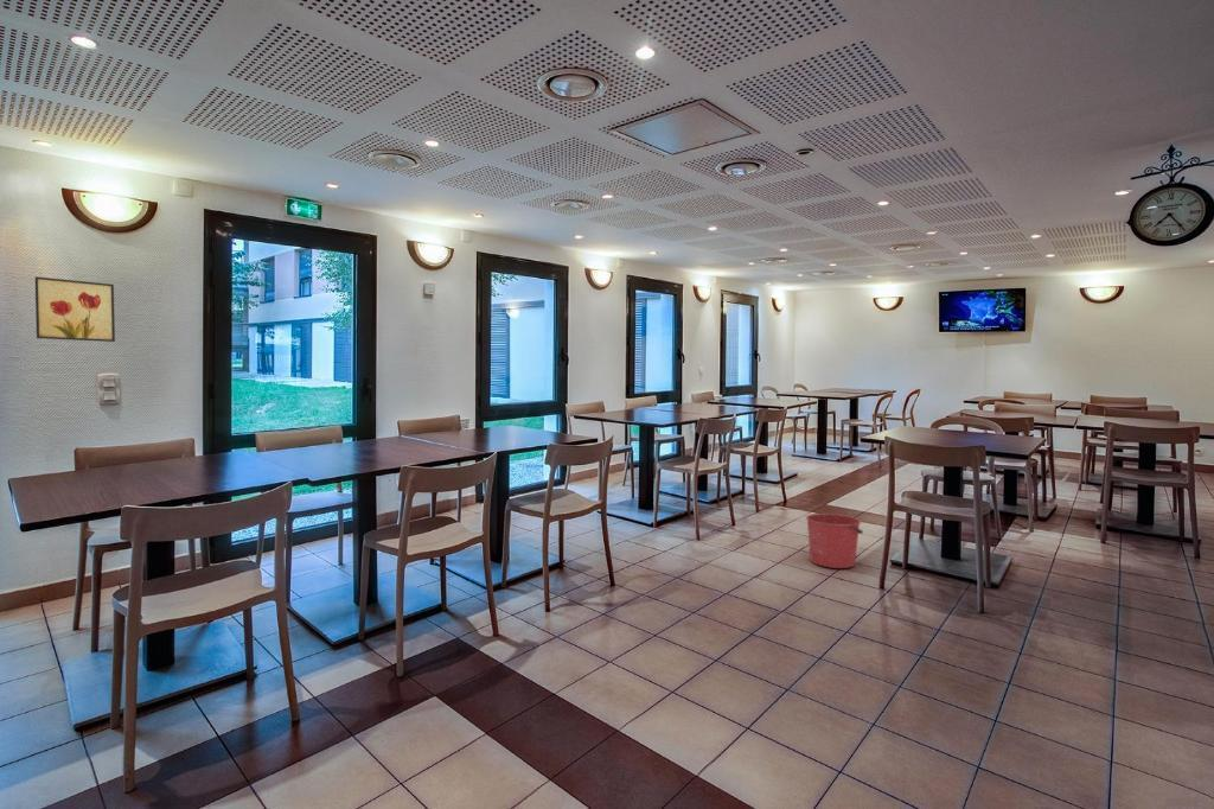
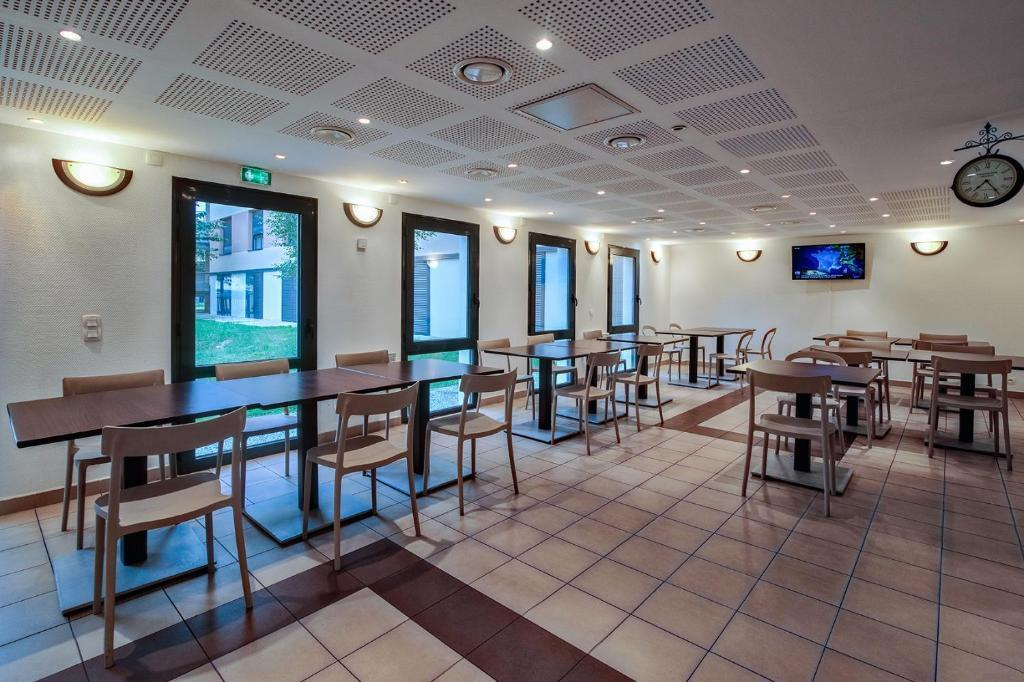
- bucket [805,512,864,569]
- wall art [34,275,116,343]
